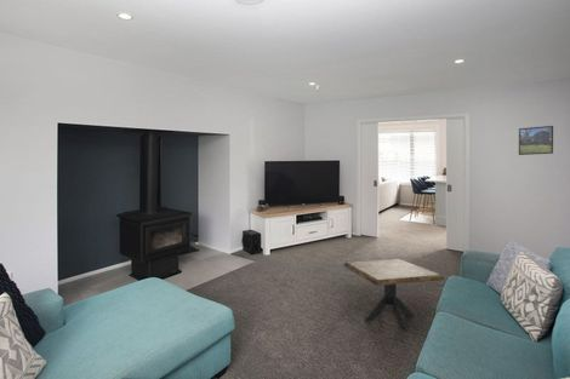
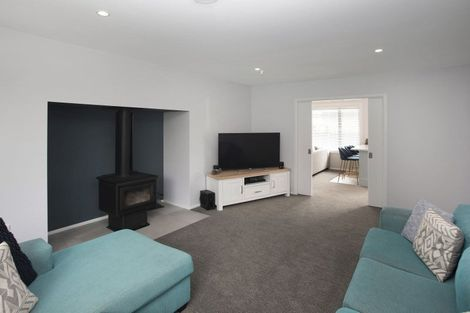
- side table [343,258,445,332]
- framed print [518,125,554,156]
